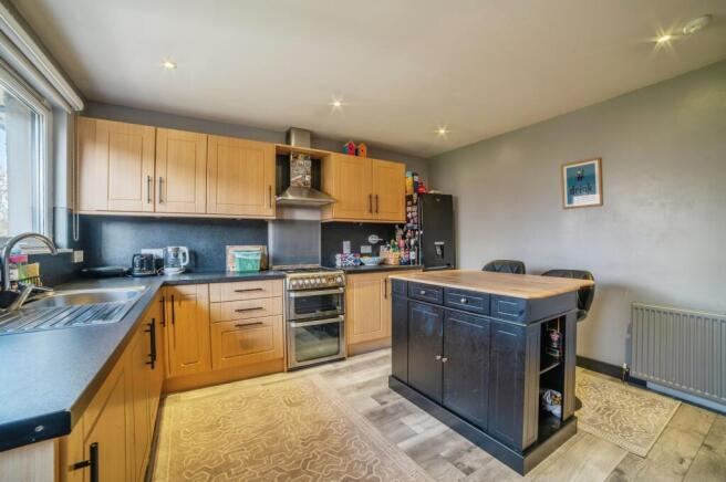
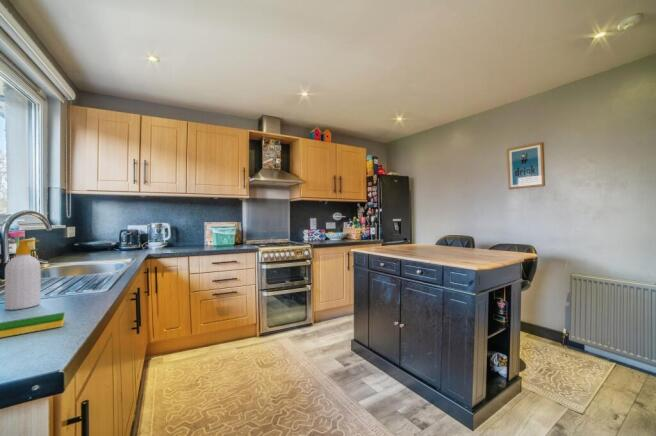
+ soap bottle [4,239,42,311]
+ dish sponge [0,312,66,339]
